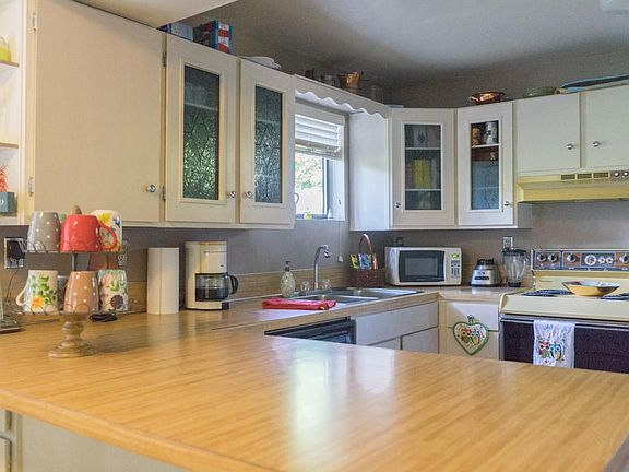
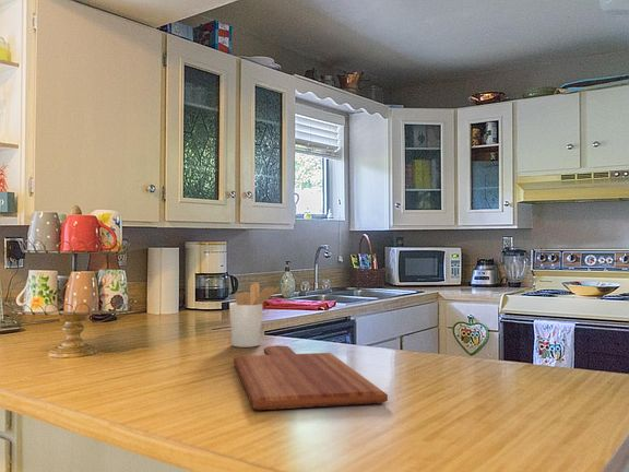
+ utensil holder [228,282,281,349]
+ cutting board [233,344,389,411]
